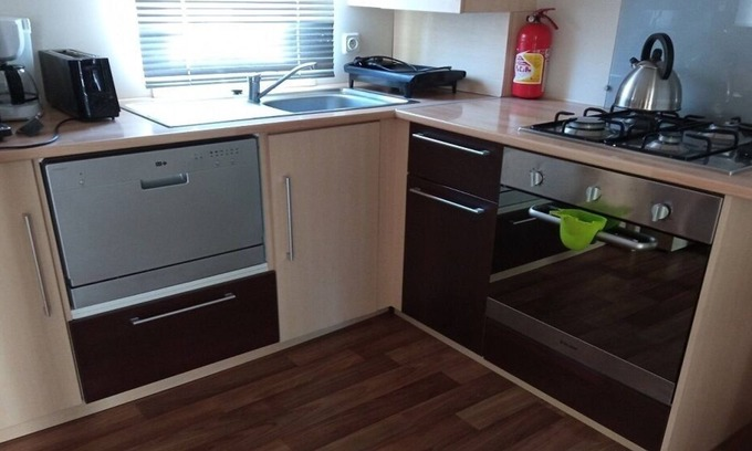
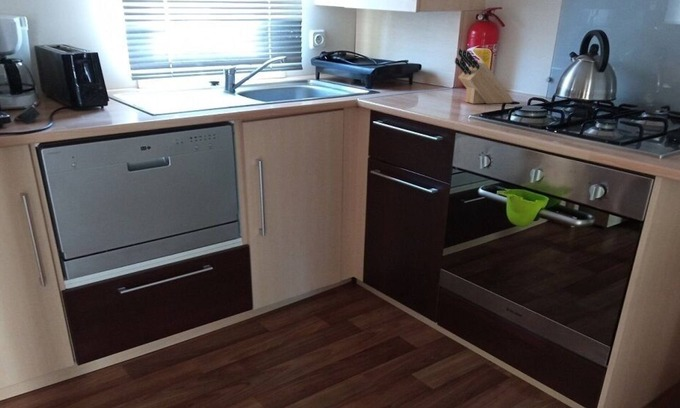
+ knife block [454,47,515,105]
